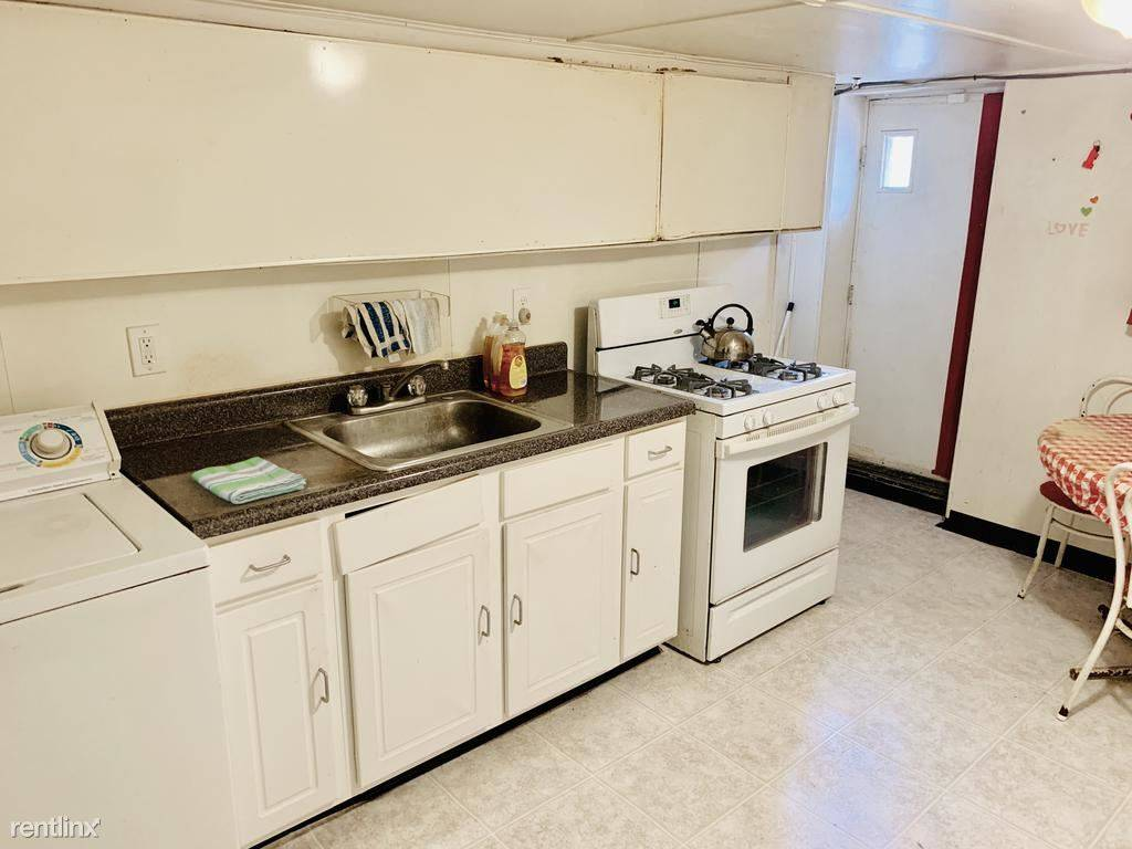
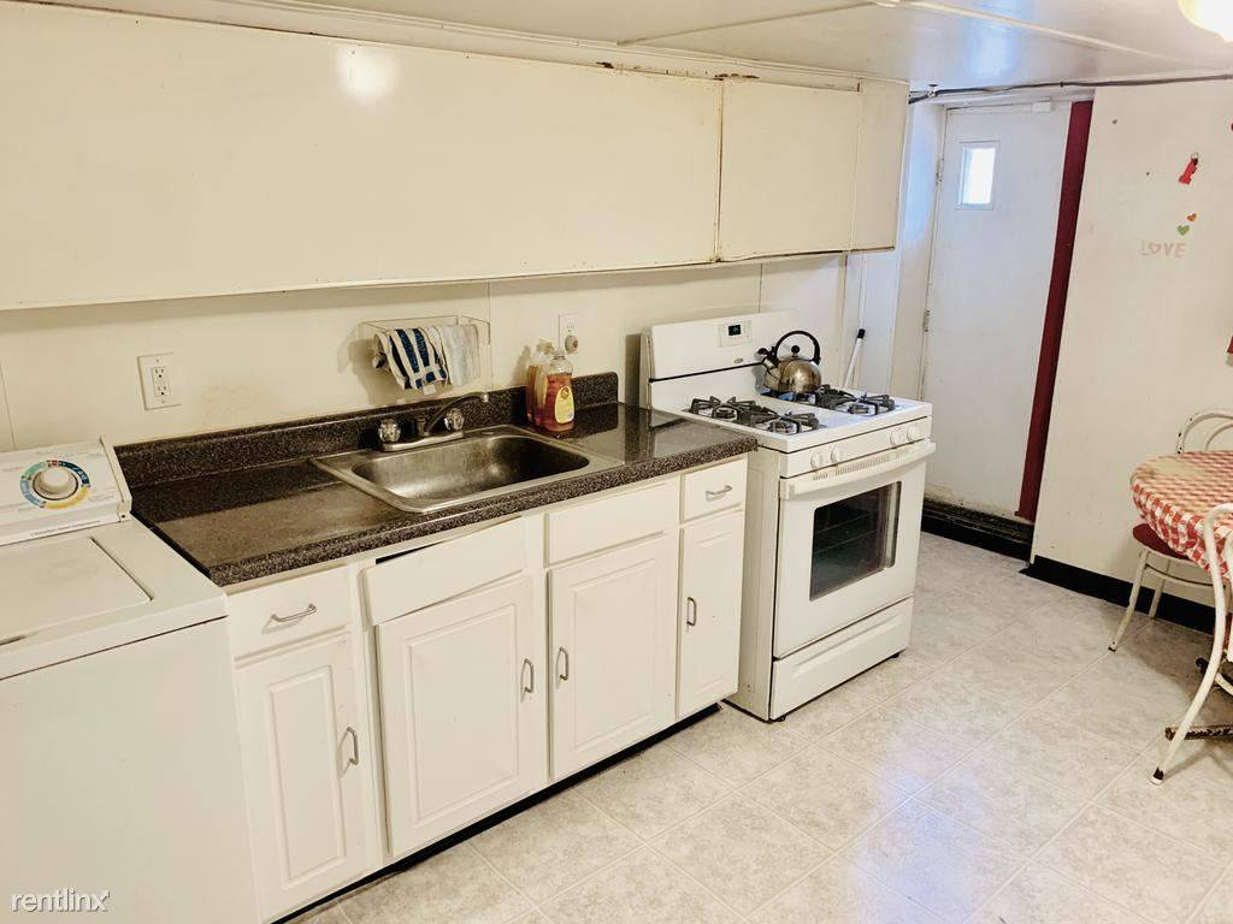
- dish towel [190,455,307,505]
